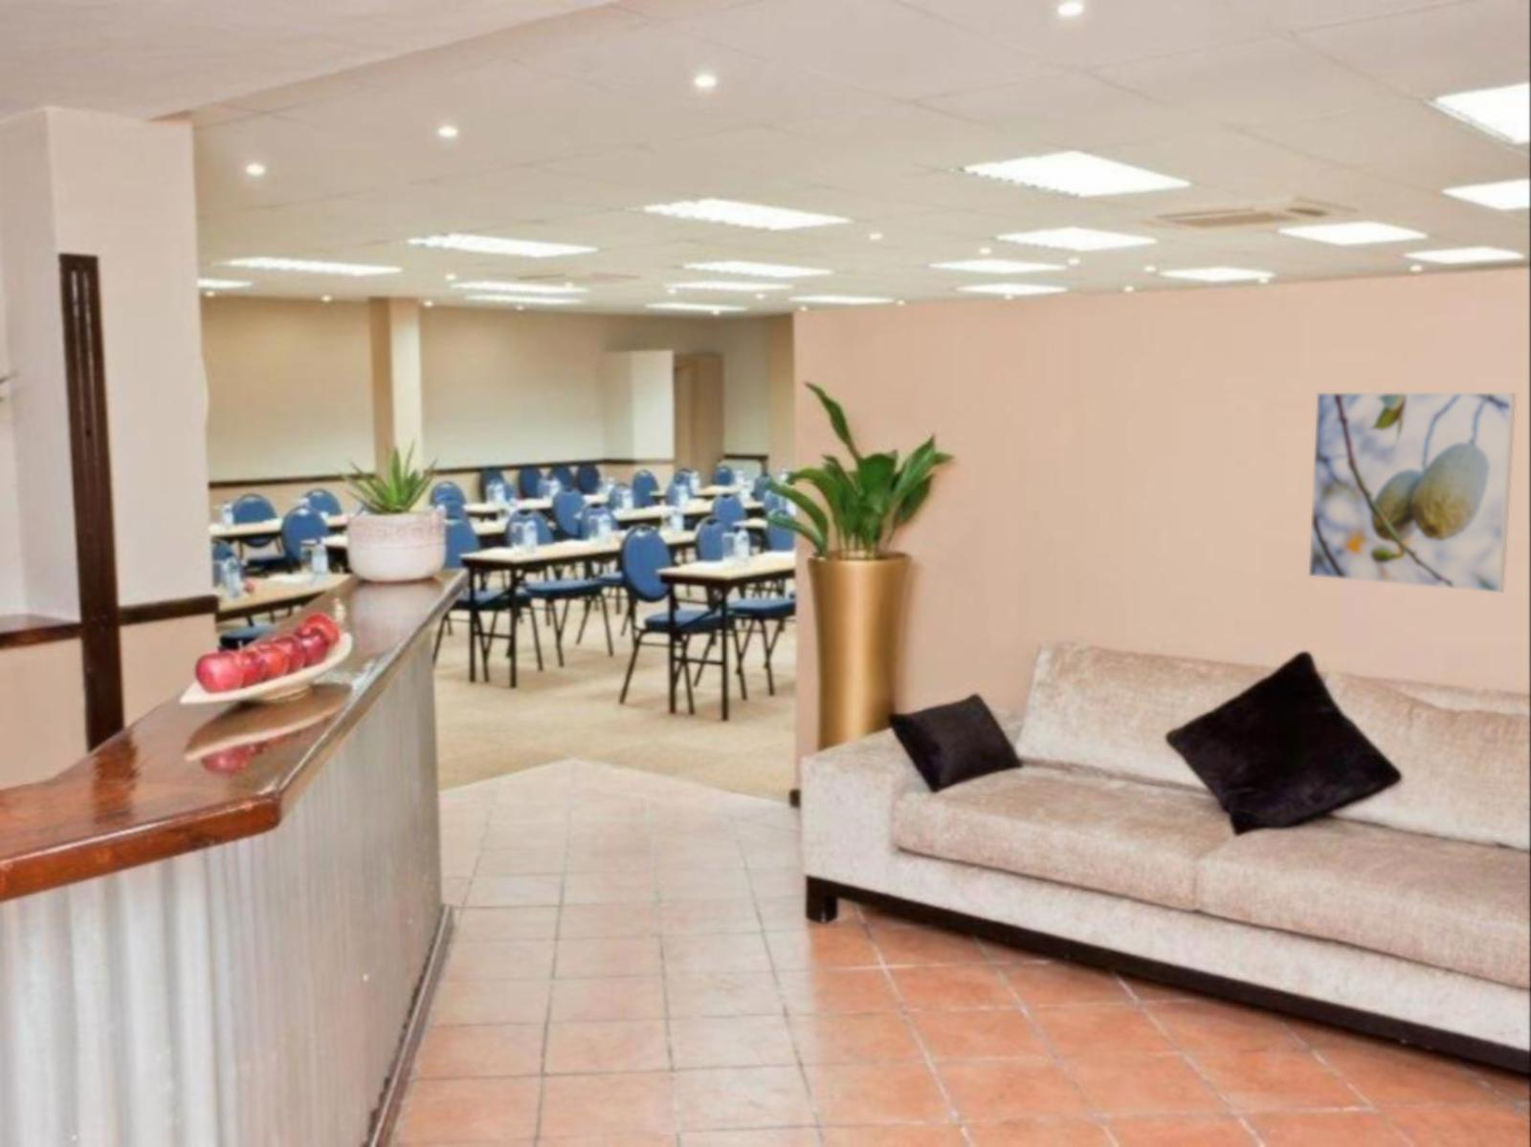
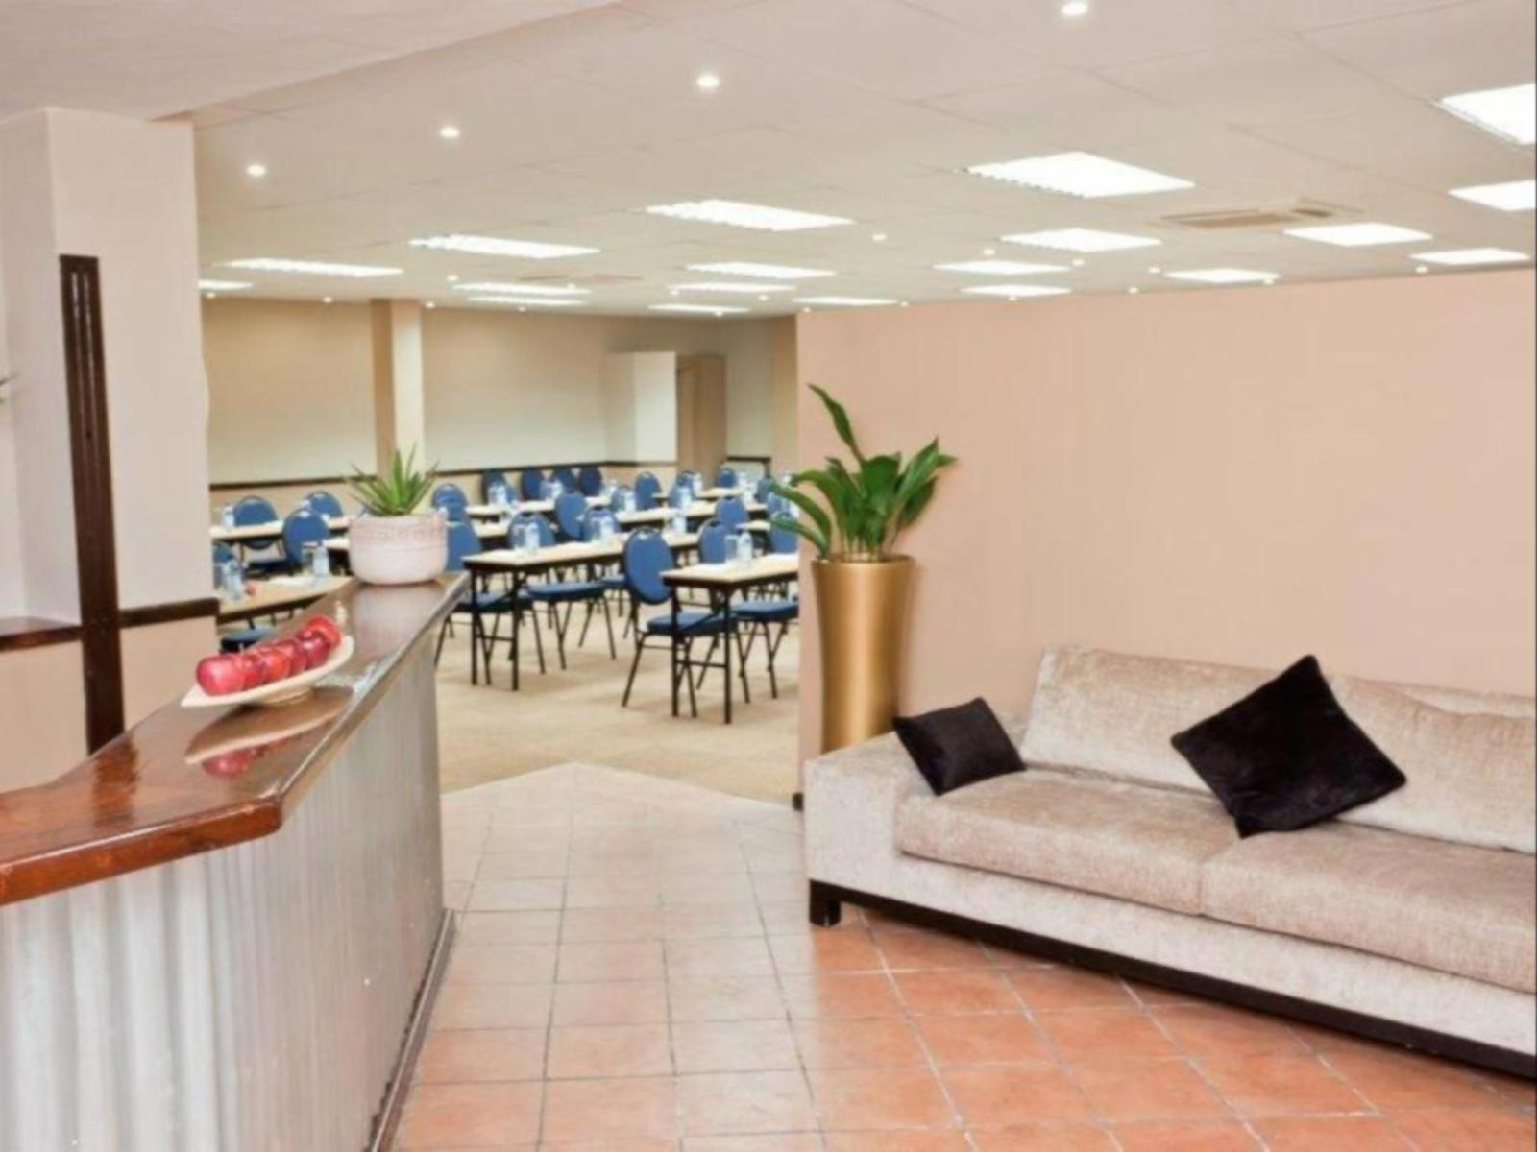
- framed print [1308,392,1517,594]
